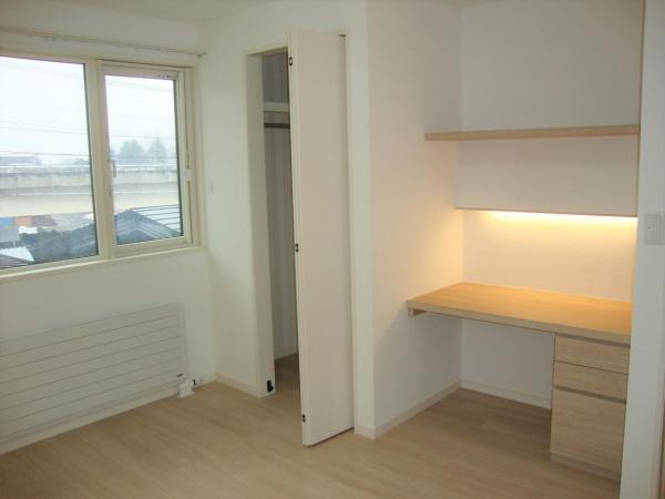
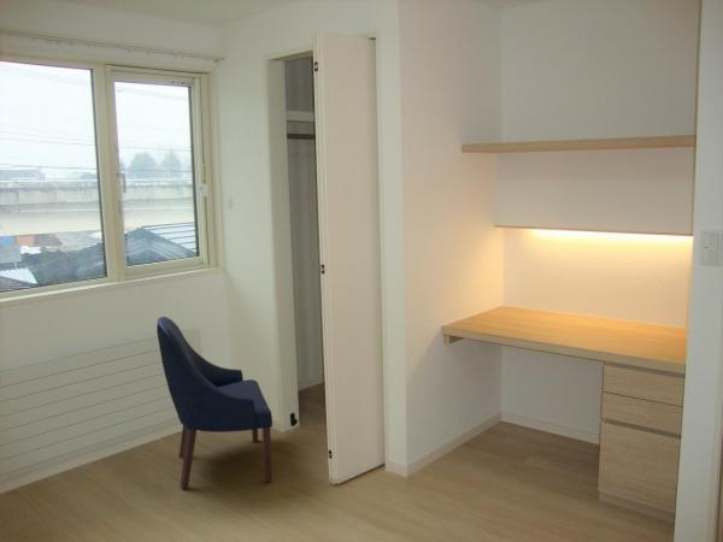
+ chair [155,316,274,489]
